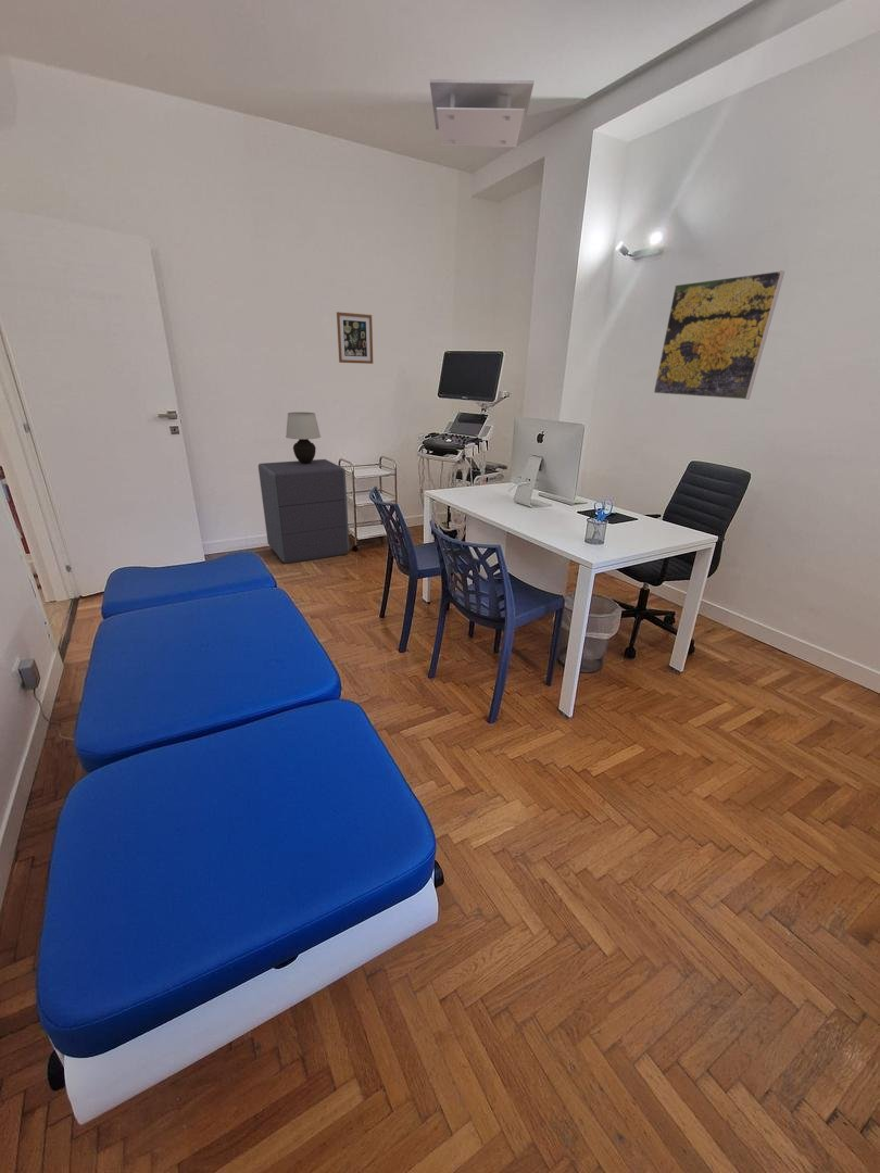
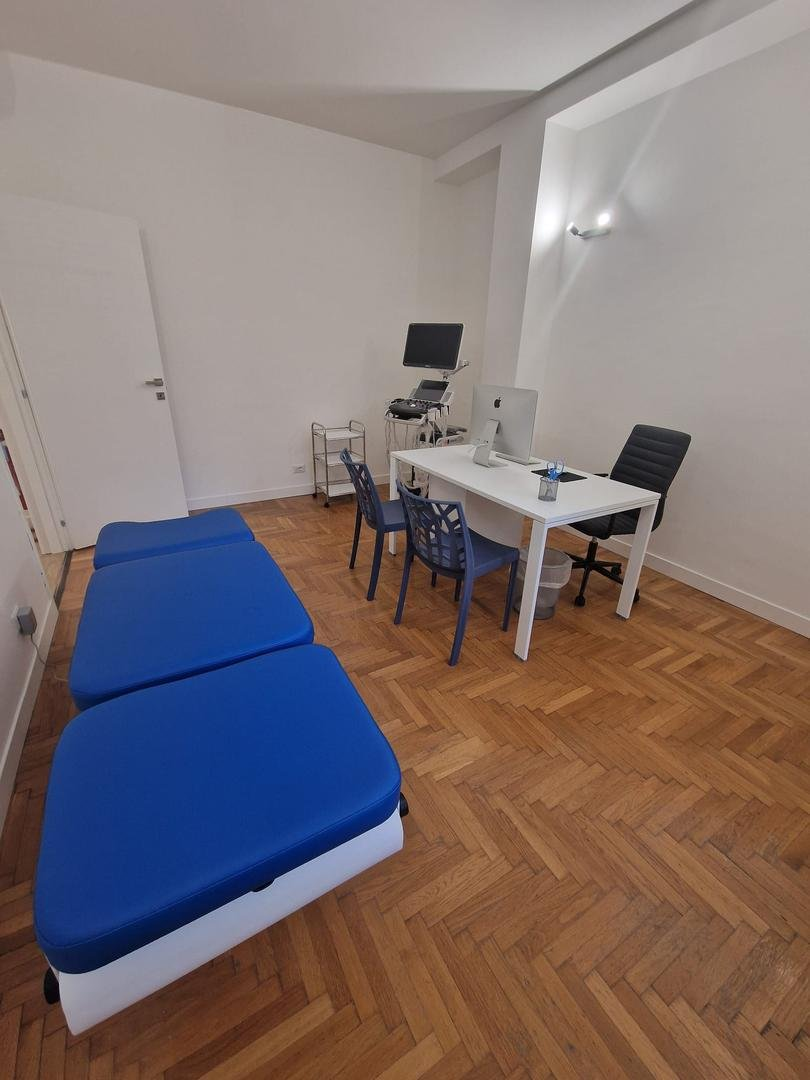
- ceiling light [429,78,535,149]
- filing cabinet [257,458,351,565]
- table lamp [285,411,322,464]
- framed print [653,269,785,401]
- wall art [336,311,374,365]
